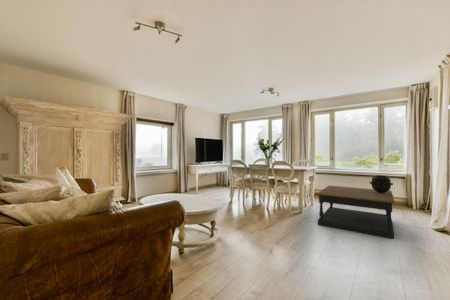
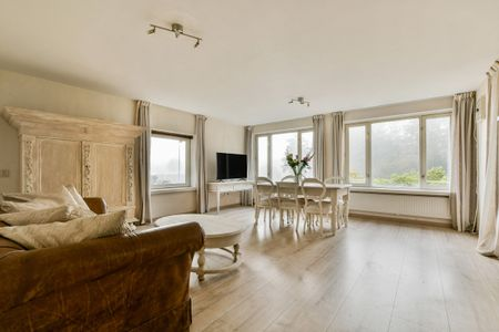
- decorative sphere [369,174,394,193]
- coffee table [316,185,396,240]
